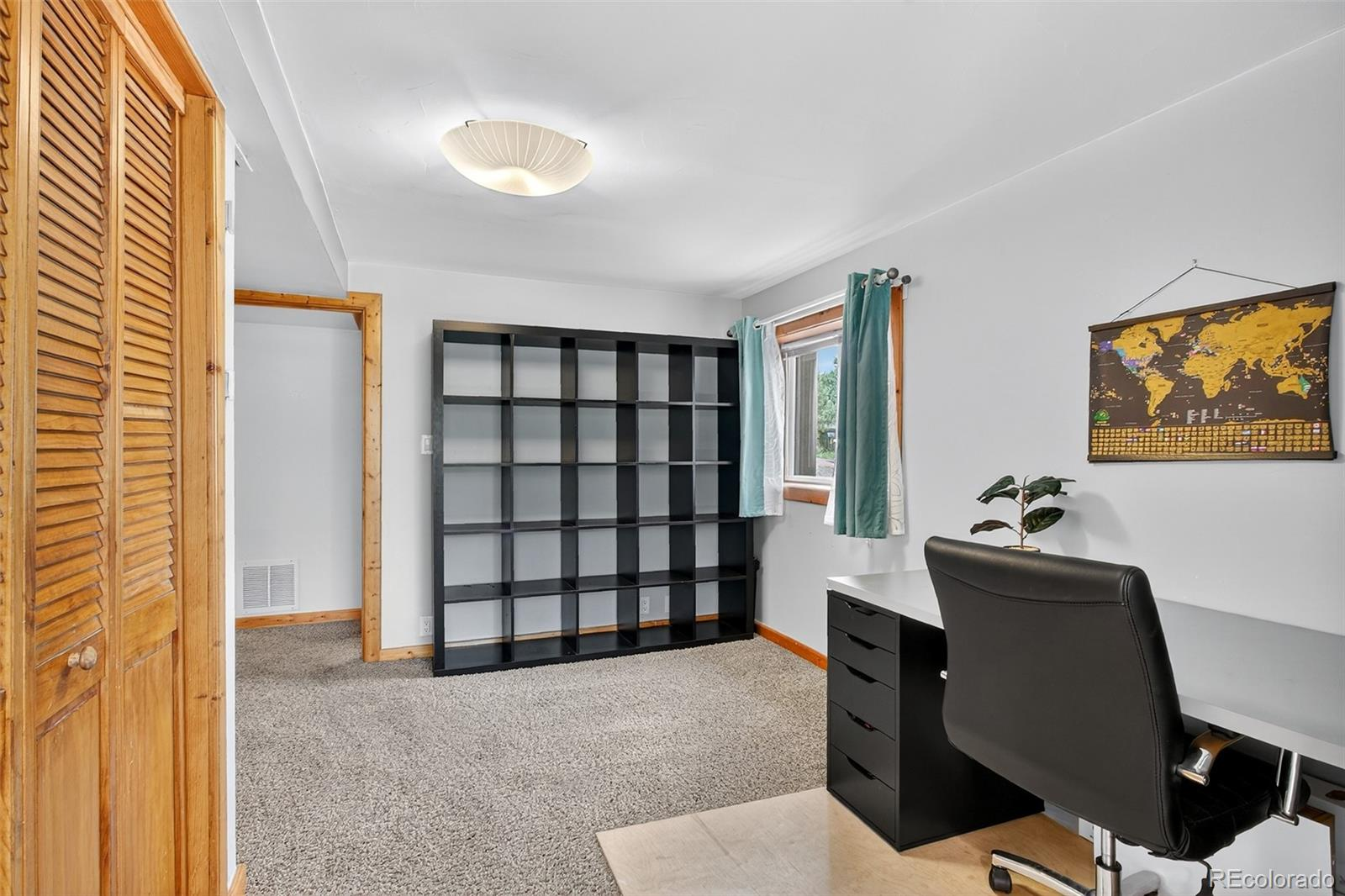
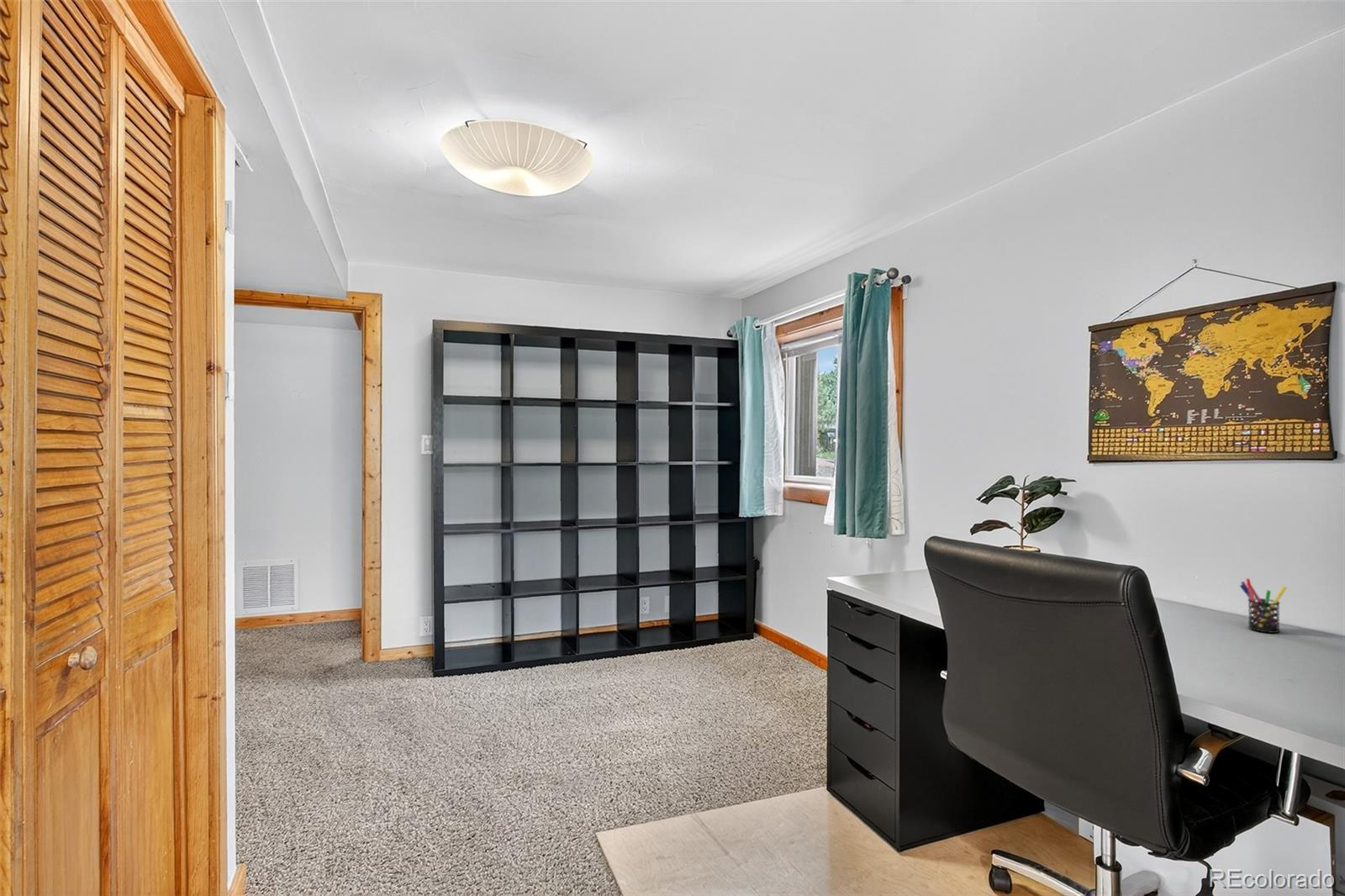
+ pen holder [1239,577,1288,634]
